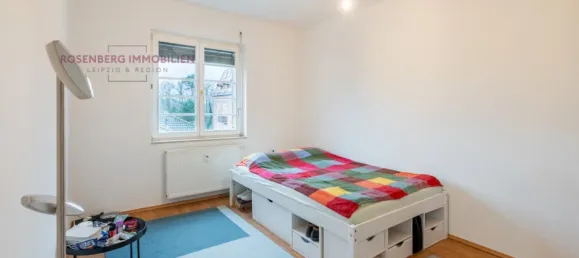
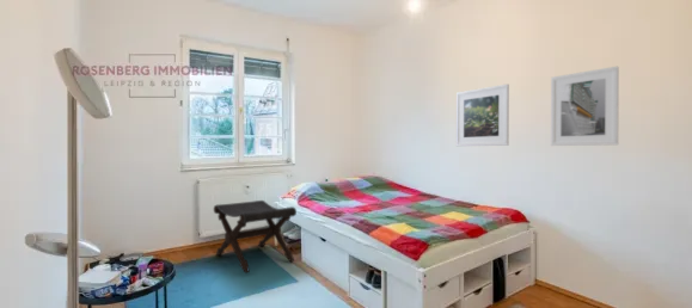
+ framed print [550,66,620,147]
+ footstool [213,199,298,273]
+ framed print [455,82,510,147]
